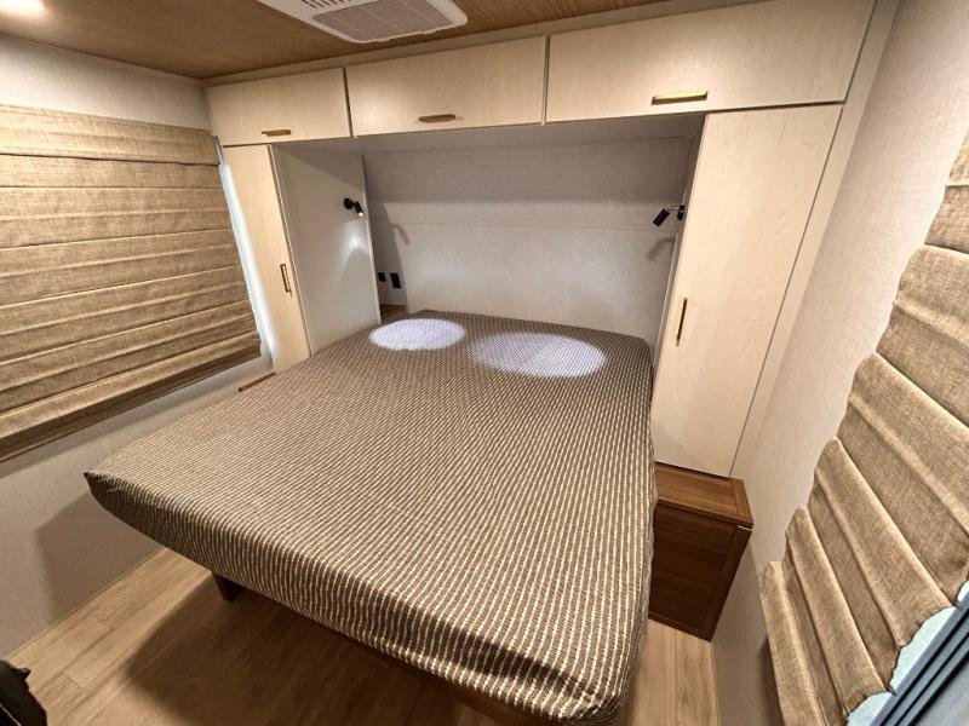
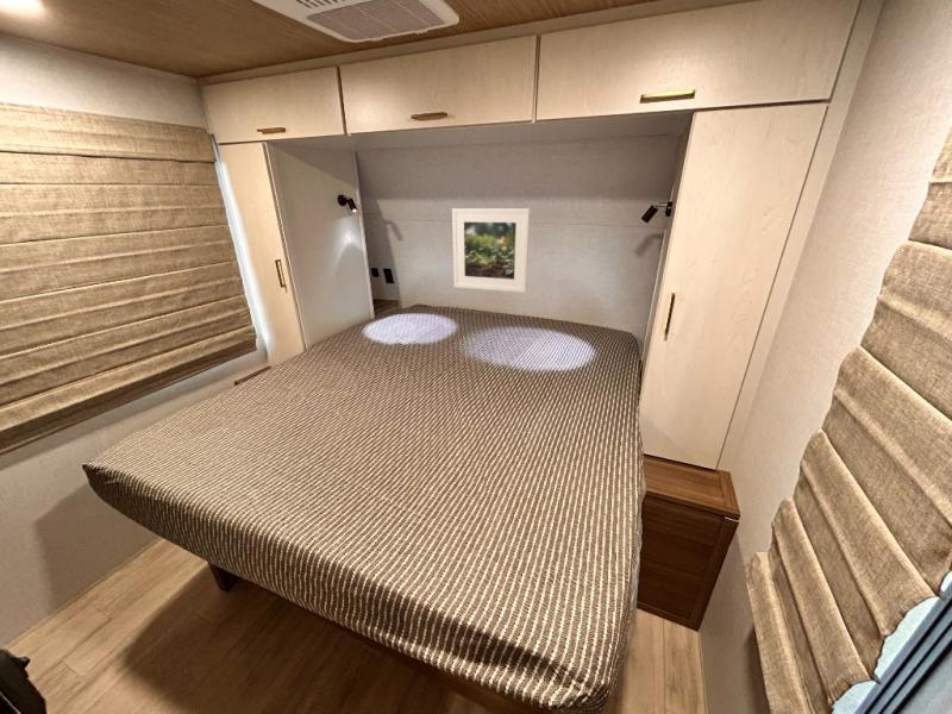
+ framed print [451,207,531,294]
